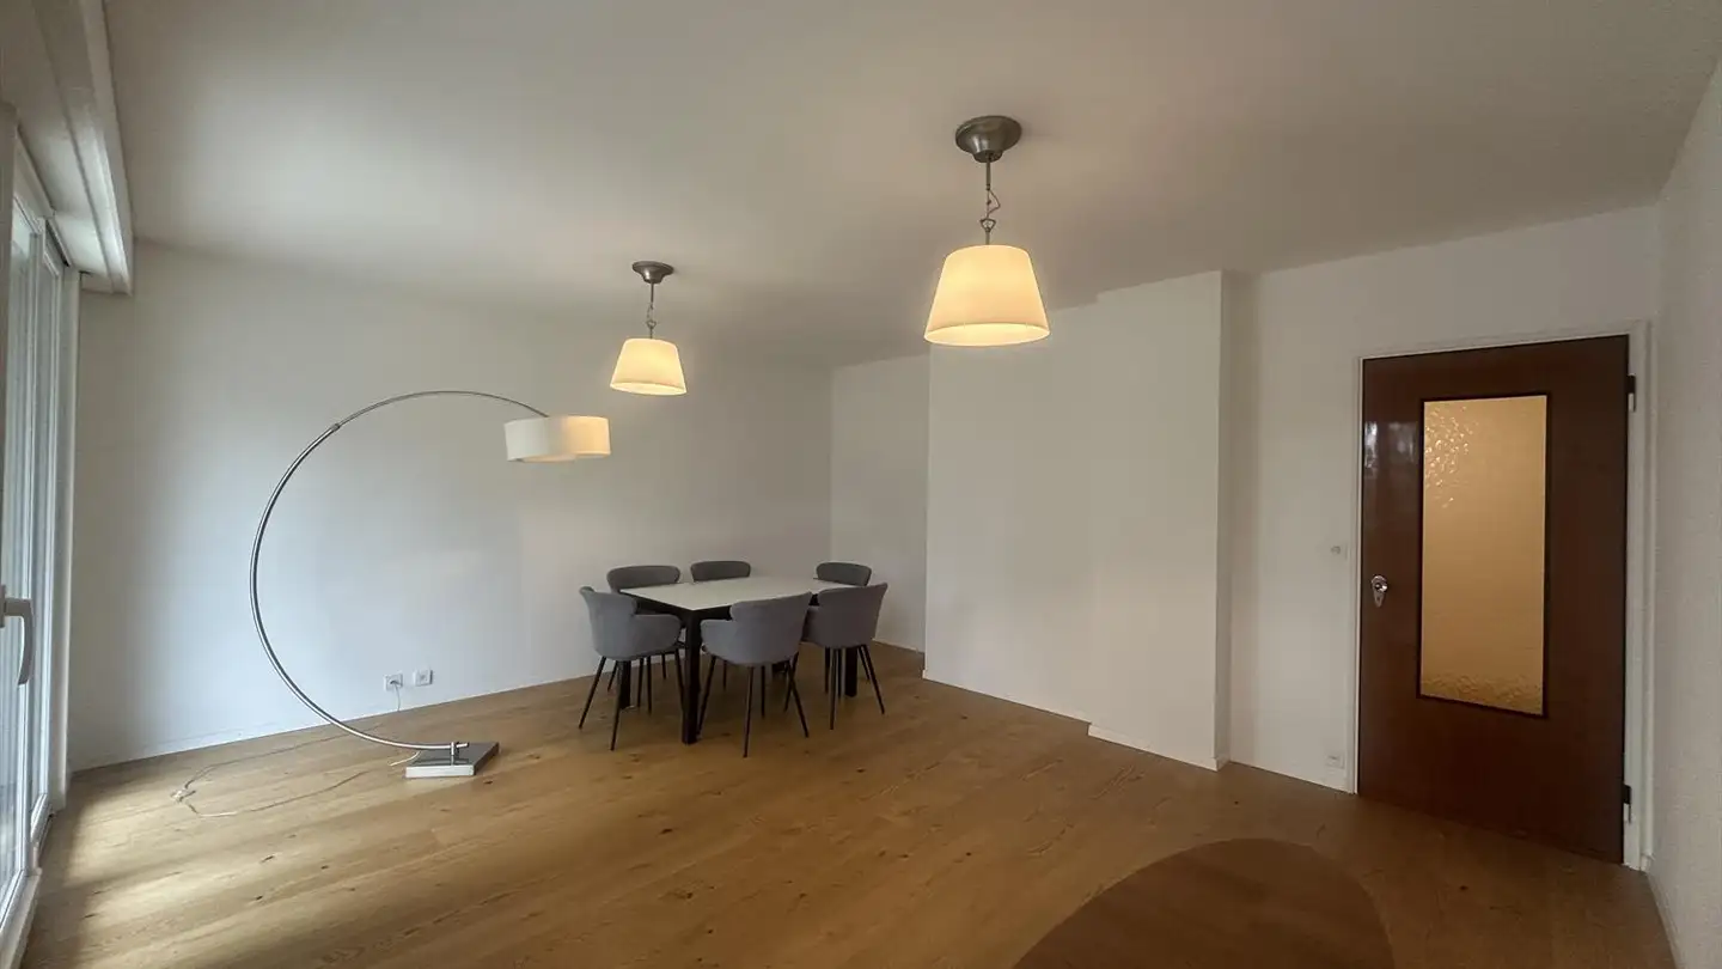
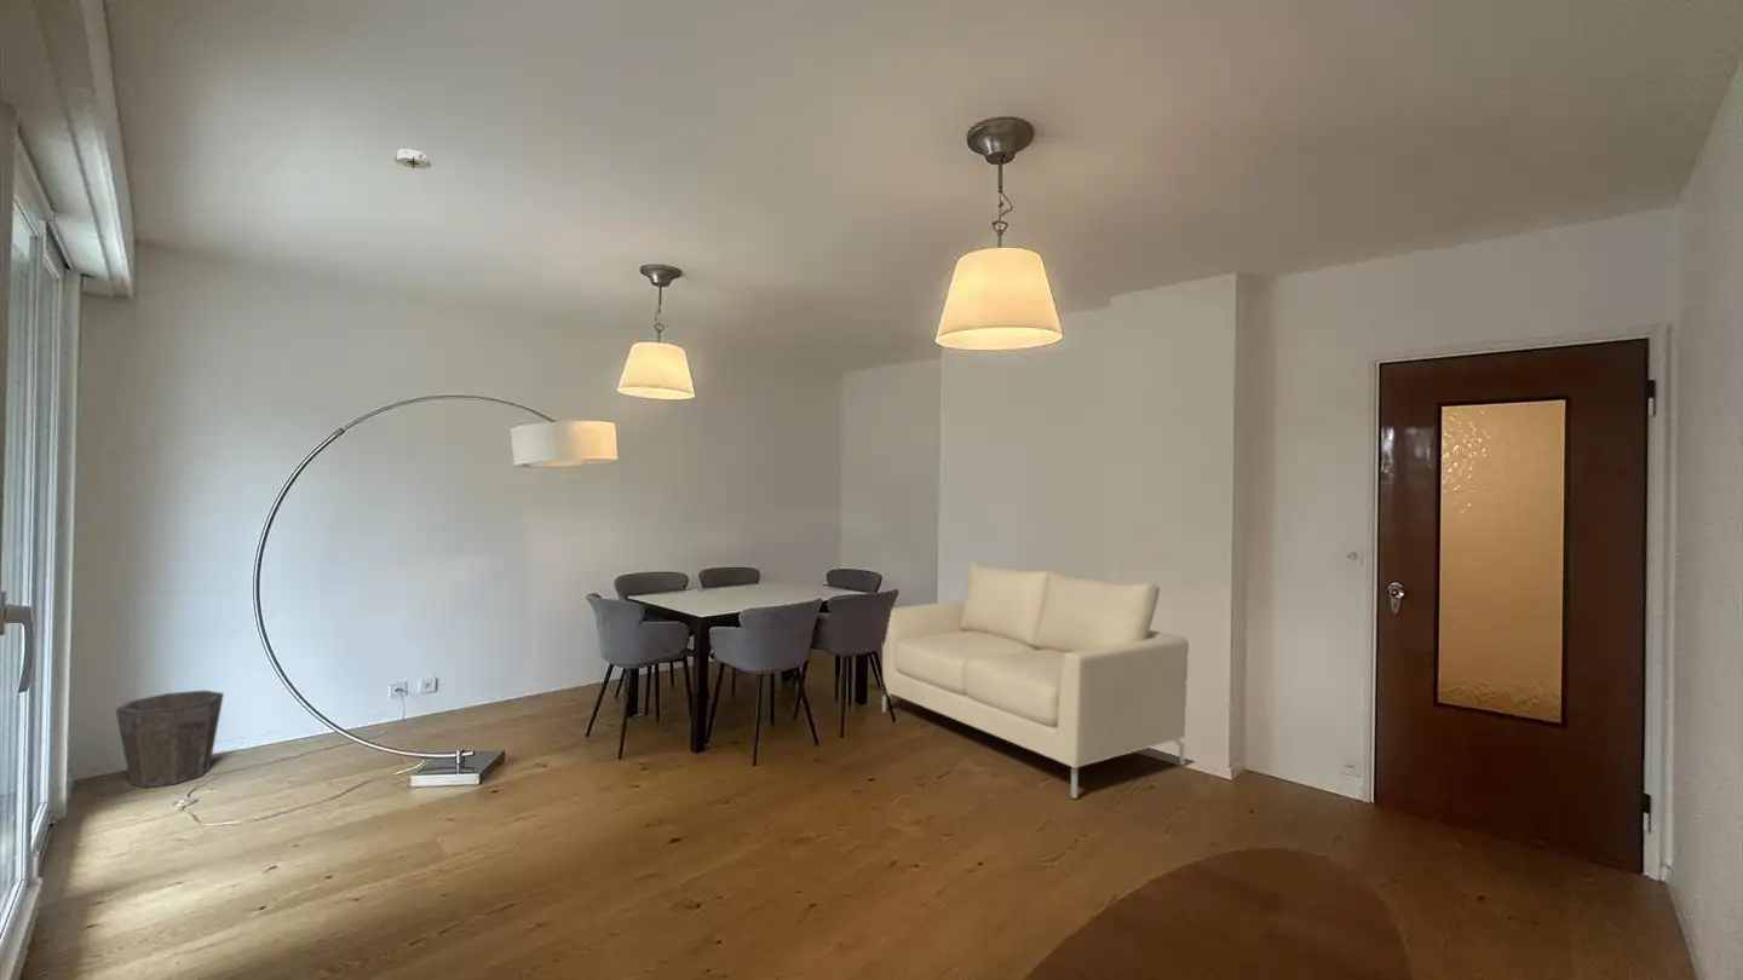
+ smoke detector [393,148,433,169]
+ waste bin [114,690,225,789]
+ sofa [881,560,1190,800]
